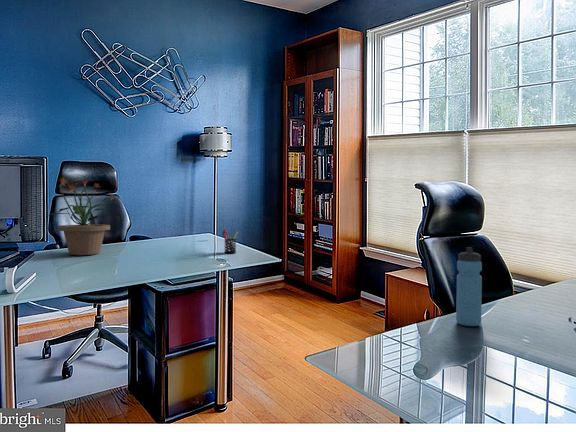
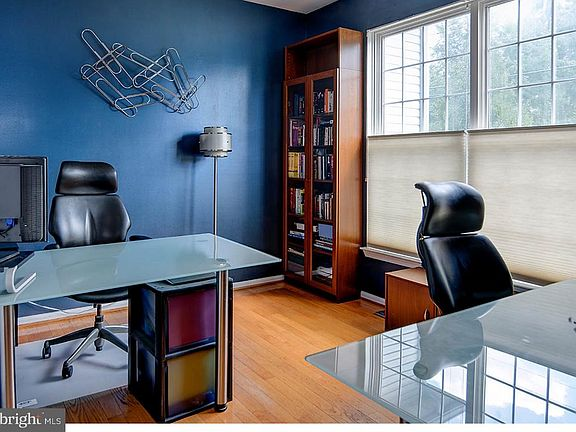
- potted plant [46,176,116,256]
- pen holder [221,228,239,254]
- water bottle [455,246,483,327]
